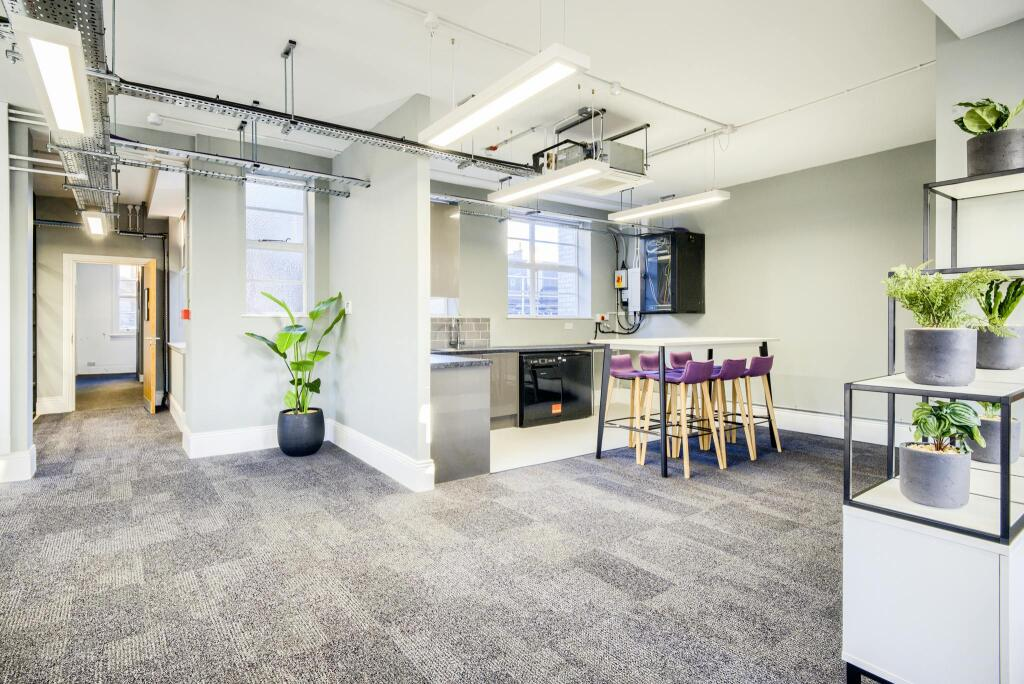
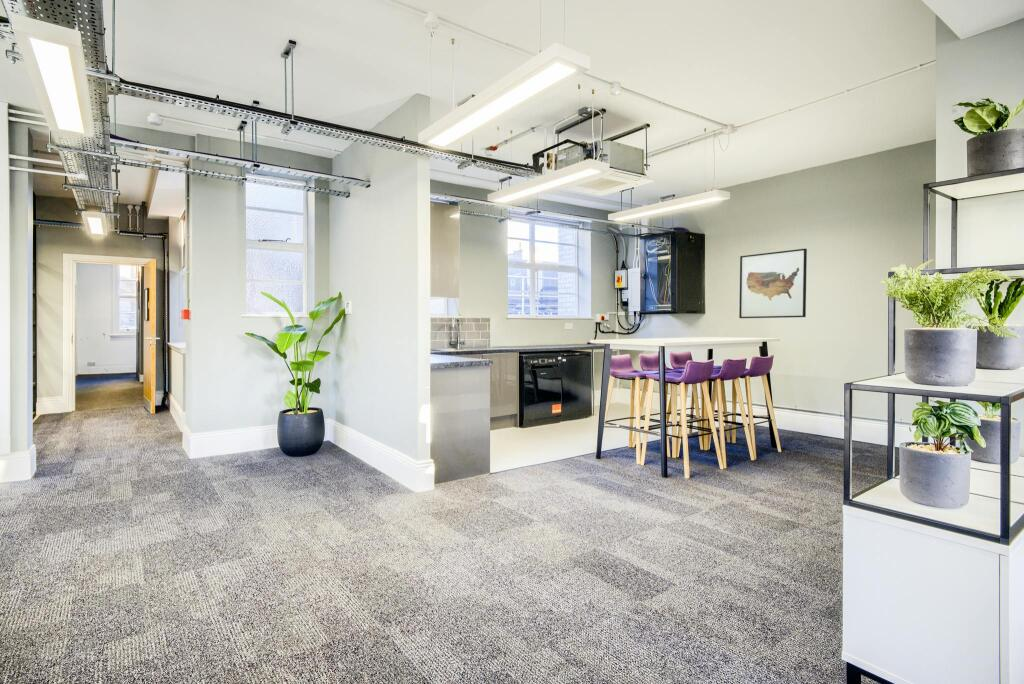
+ wall art [738,248,808,319]
